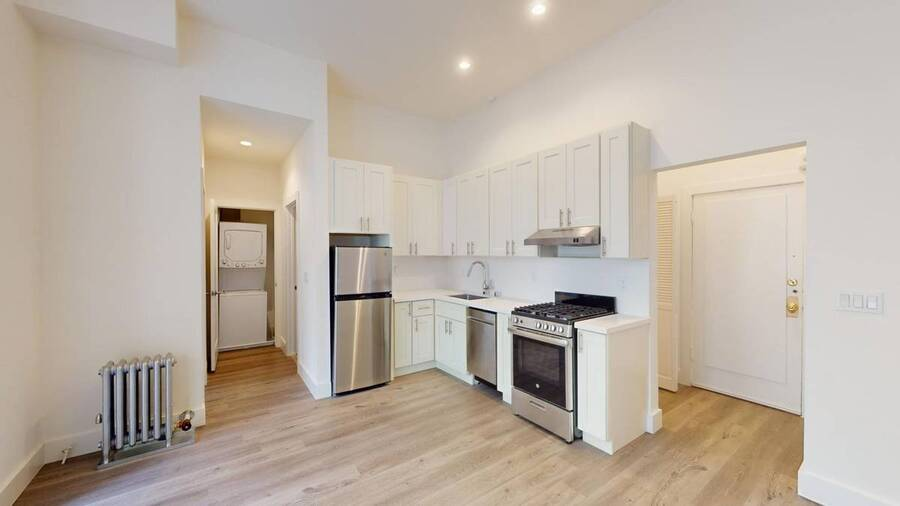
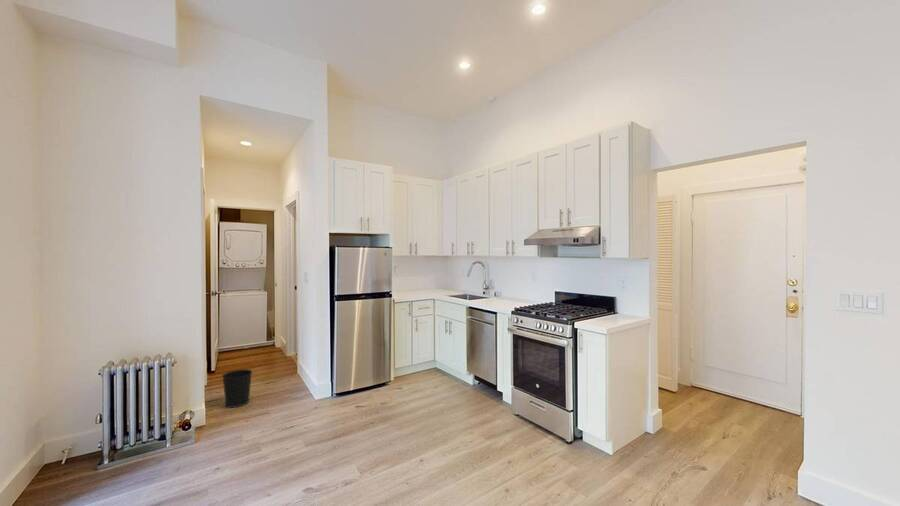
+ wastebasket [221,368,253,409]
